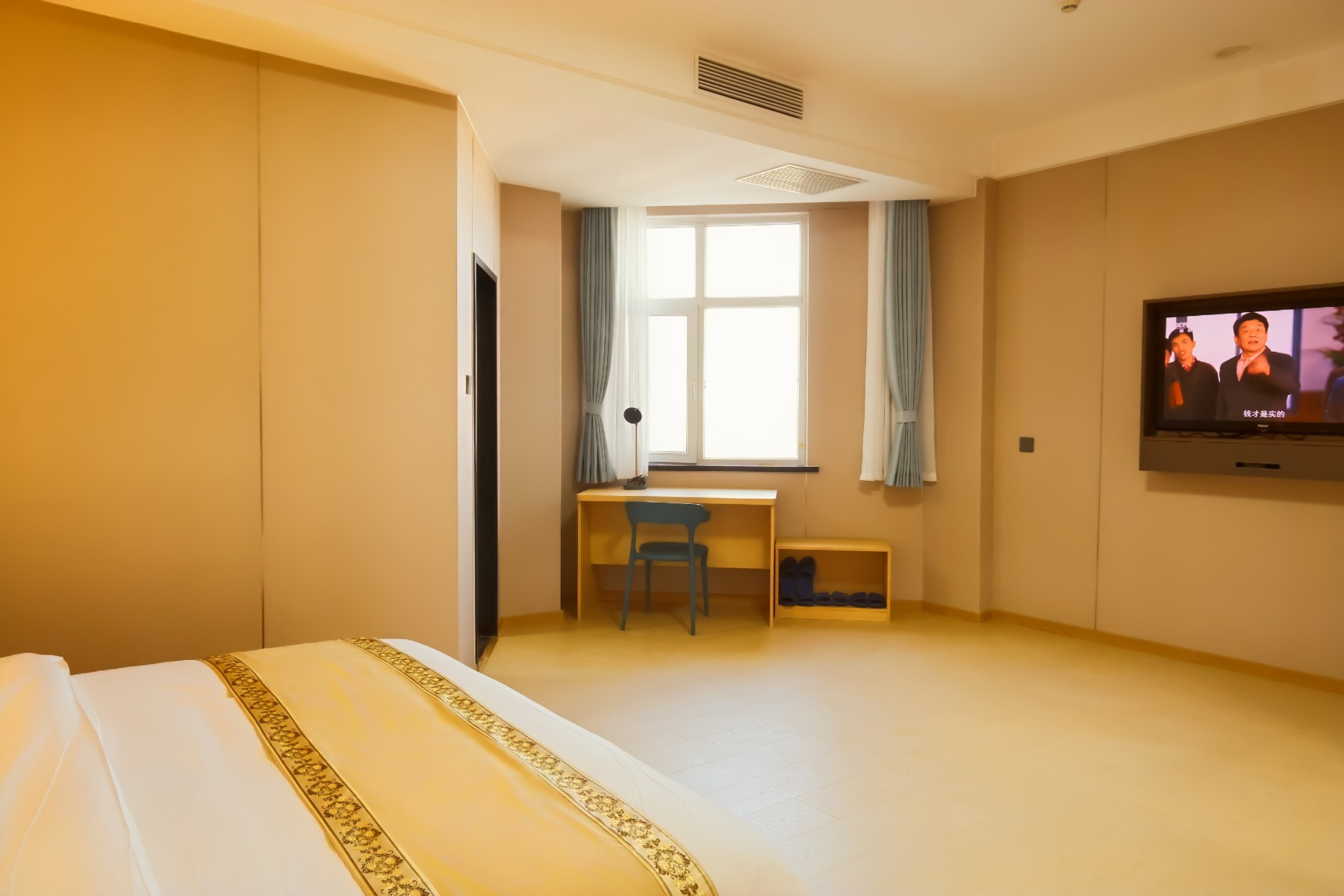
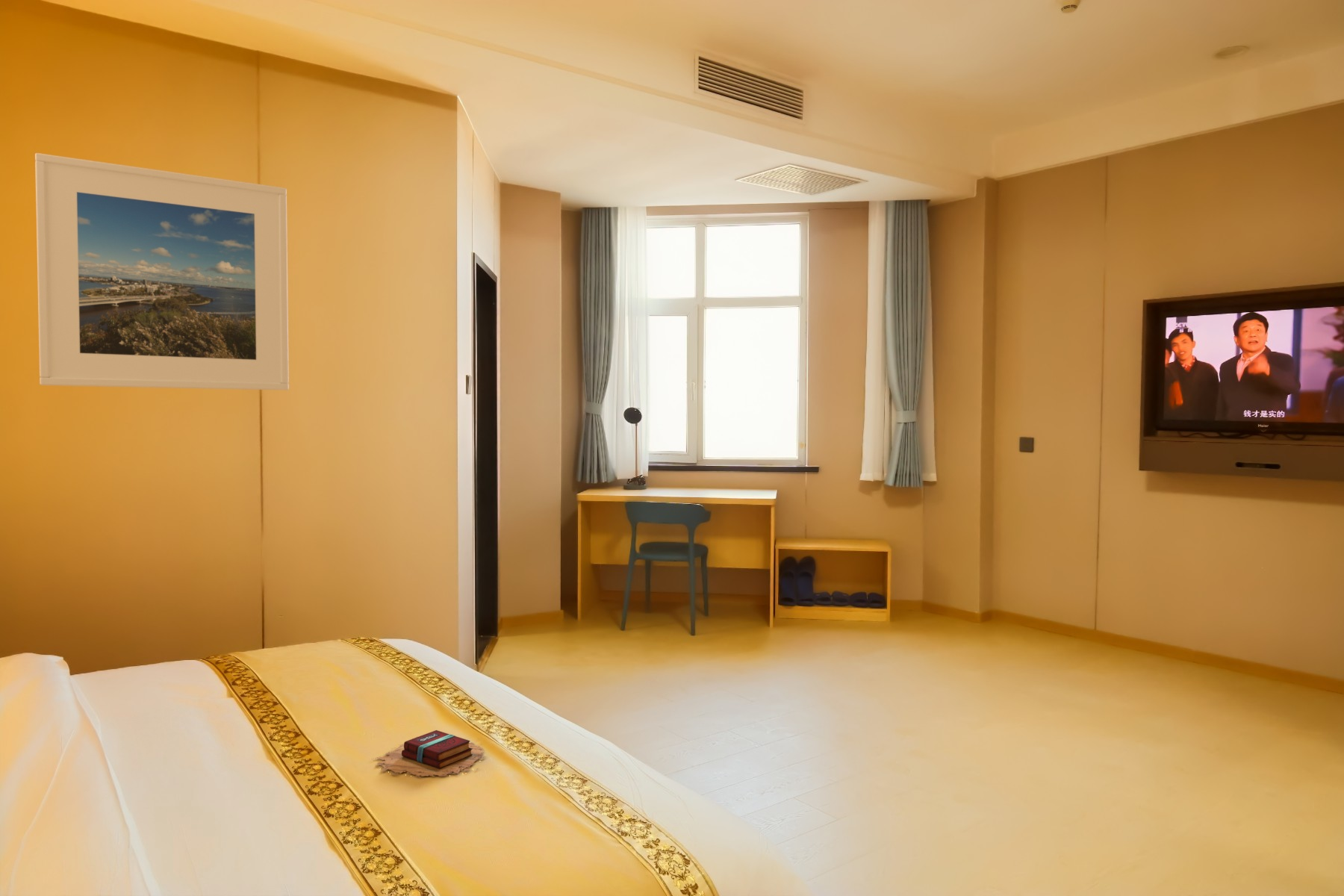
+ book [372,729,488,779]
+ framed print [34,152,290,391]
